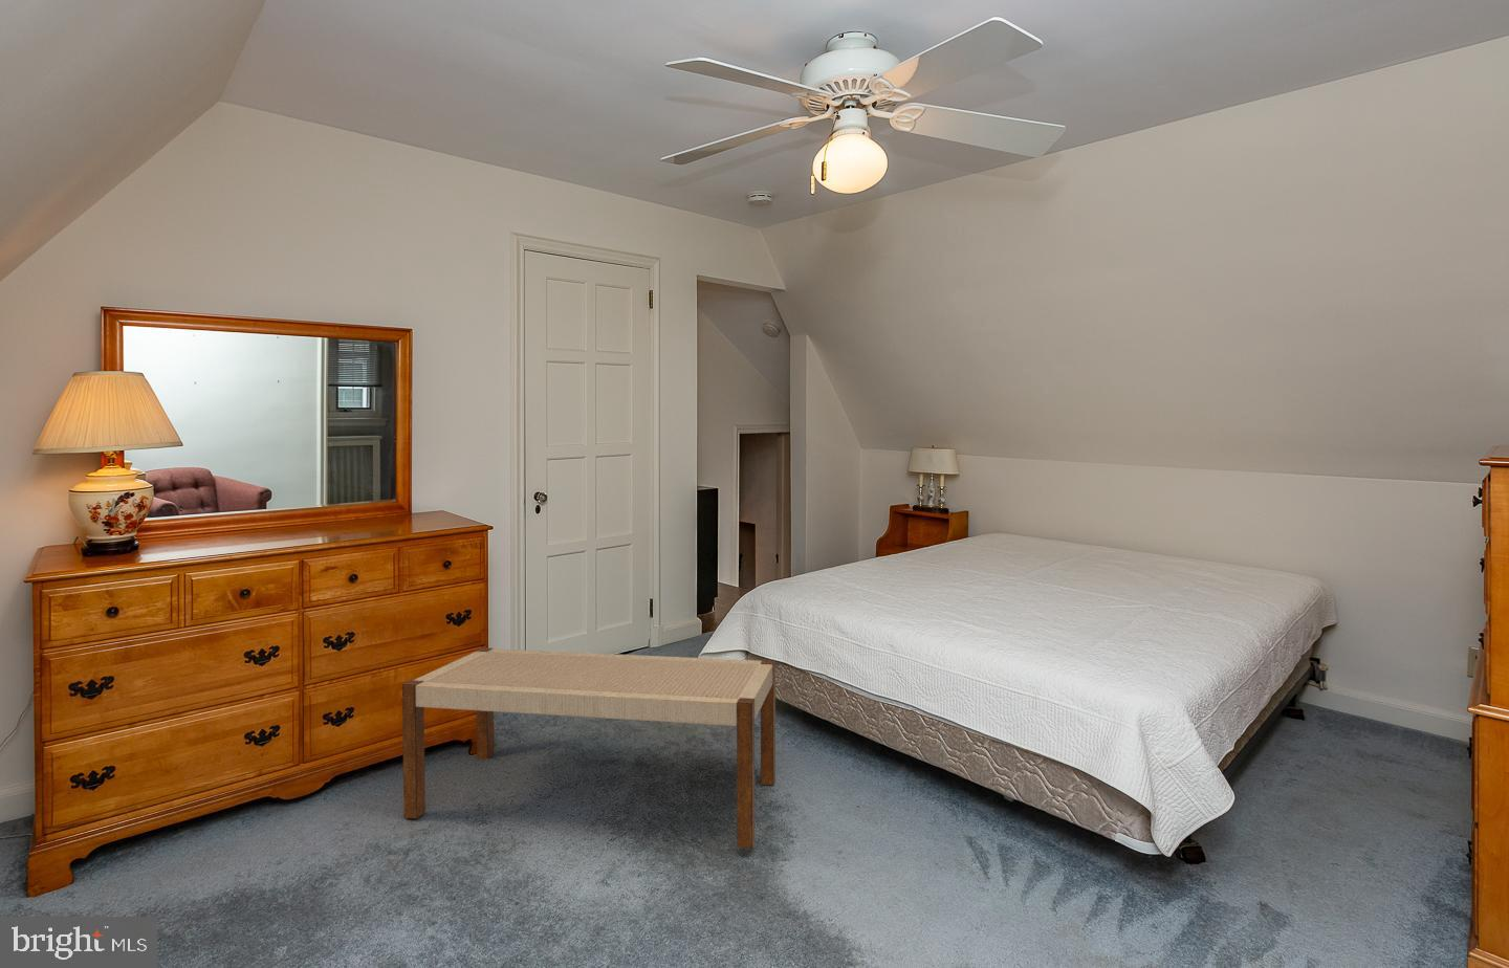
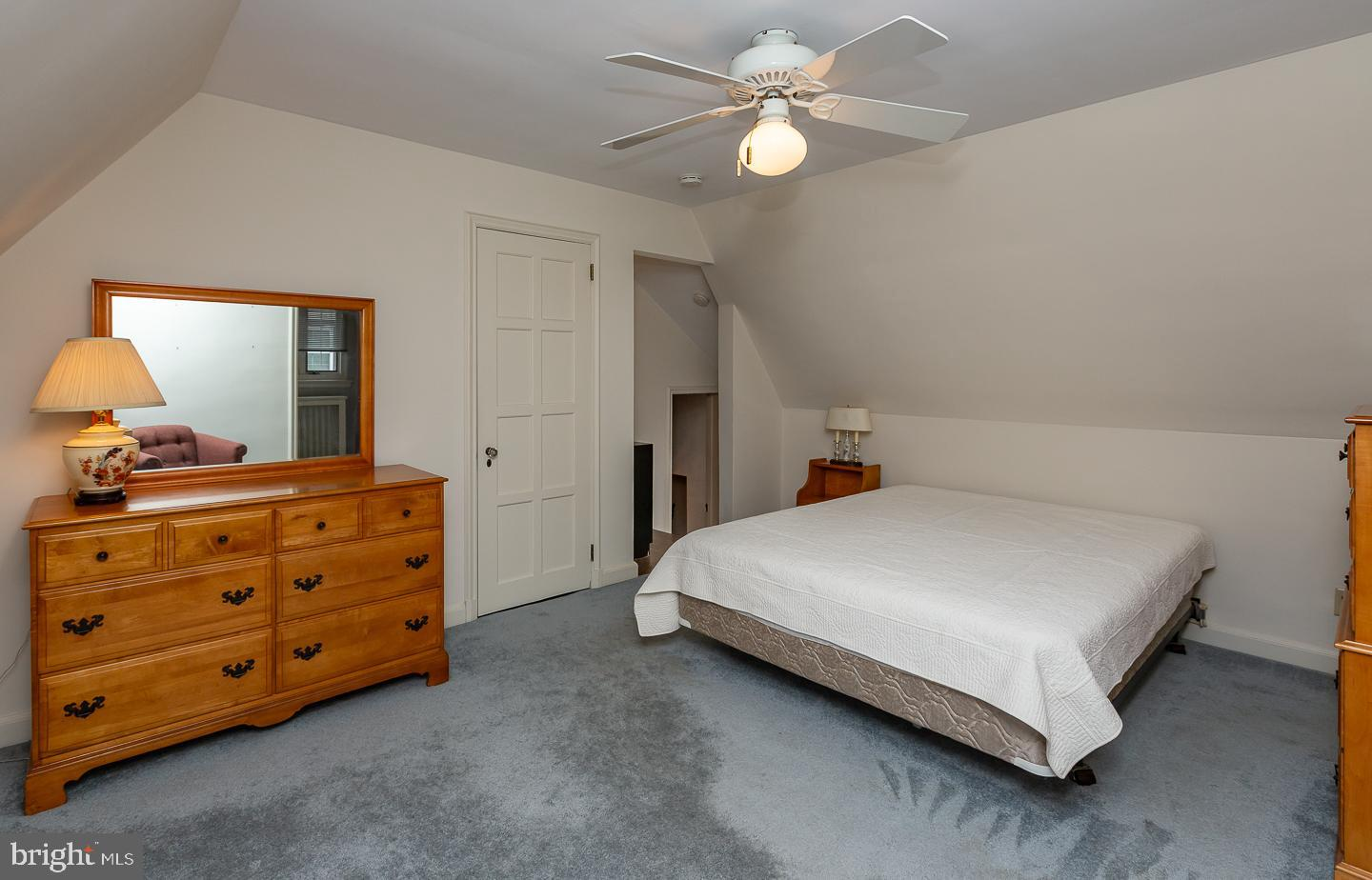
- bench [401,647,776,849]
